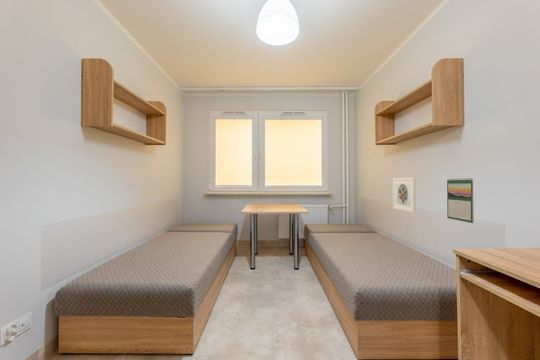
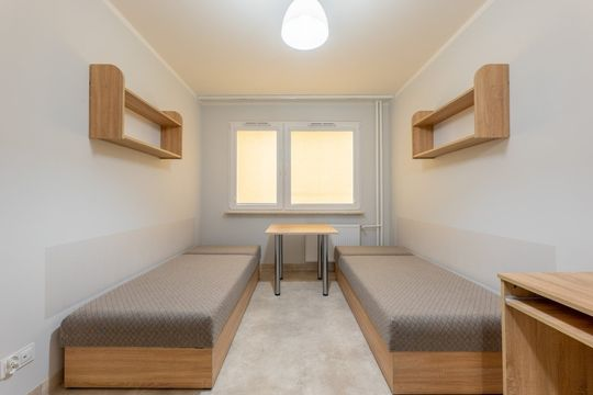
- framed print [392,177,417,214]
- calendar [446,177,475,224]
